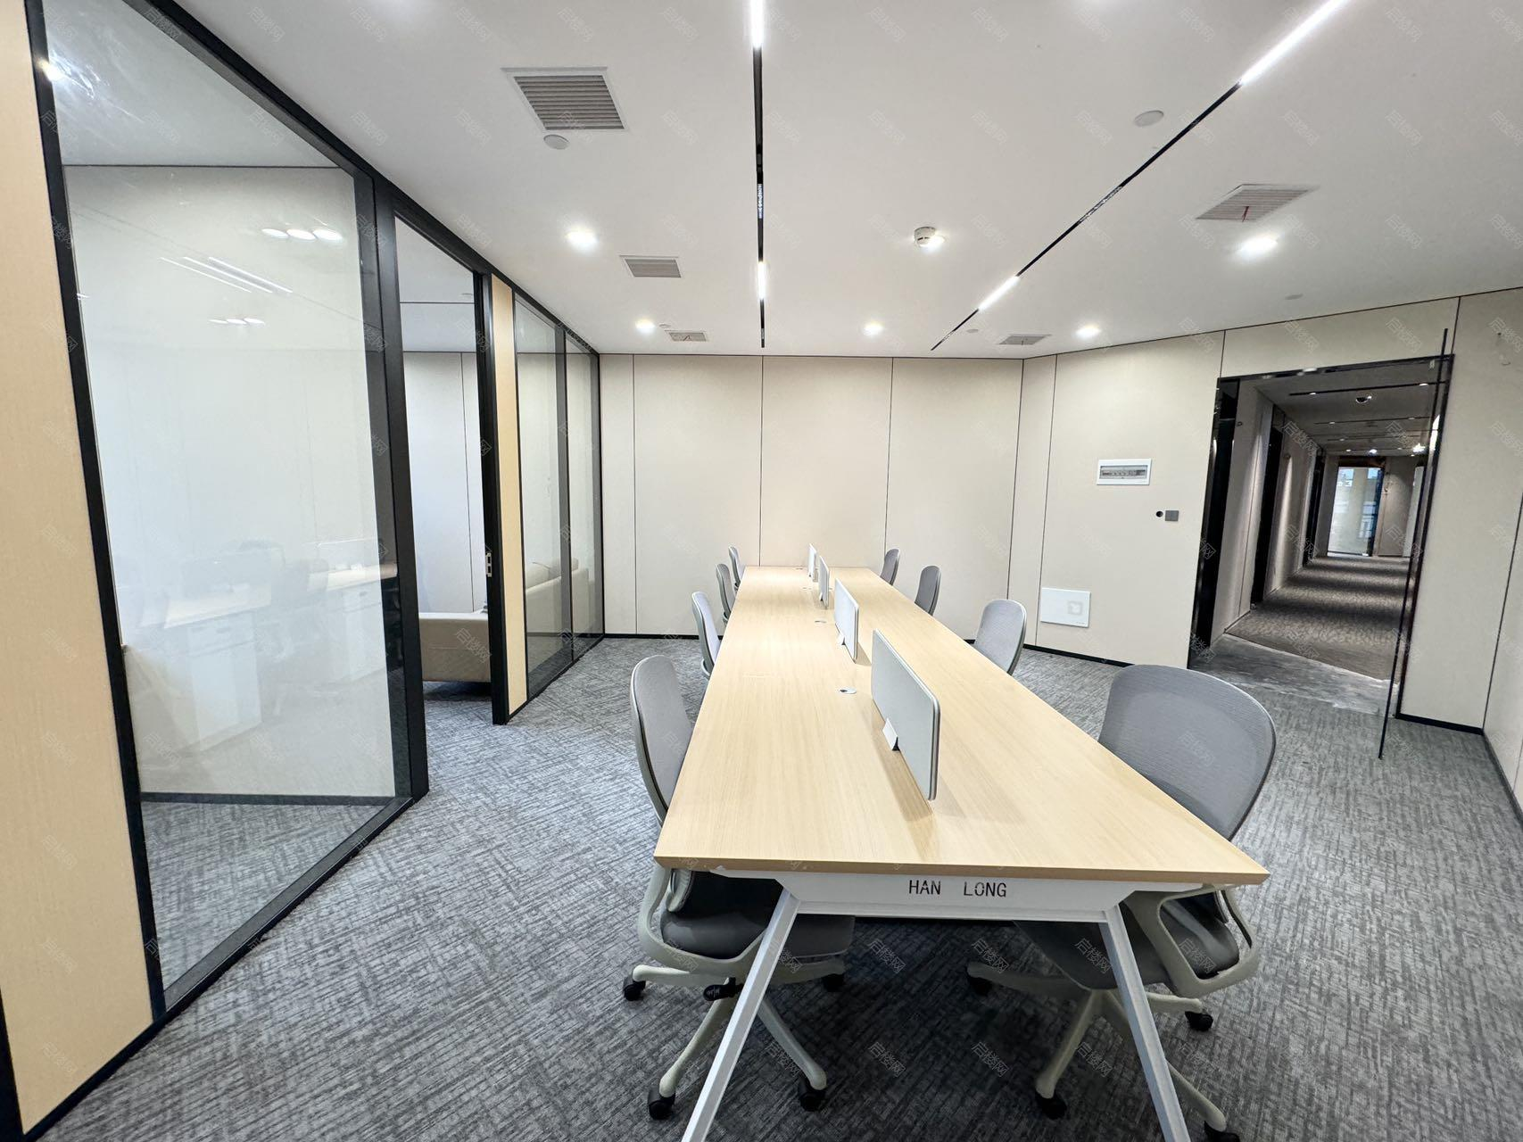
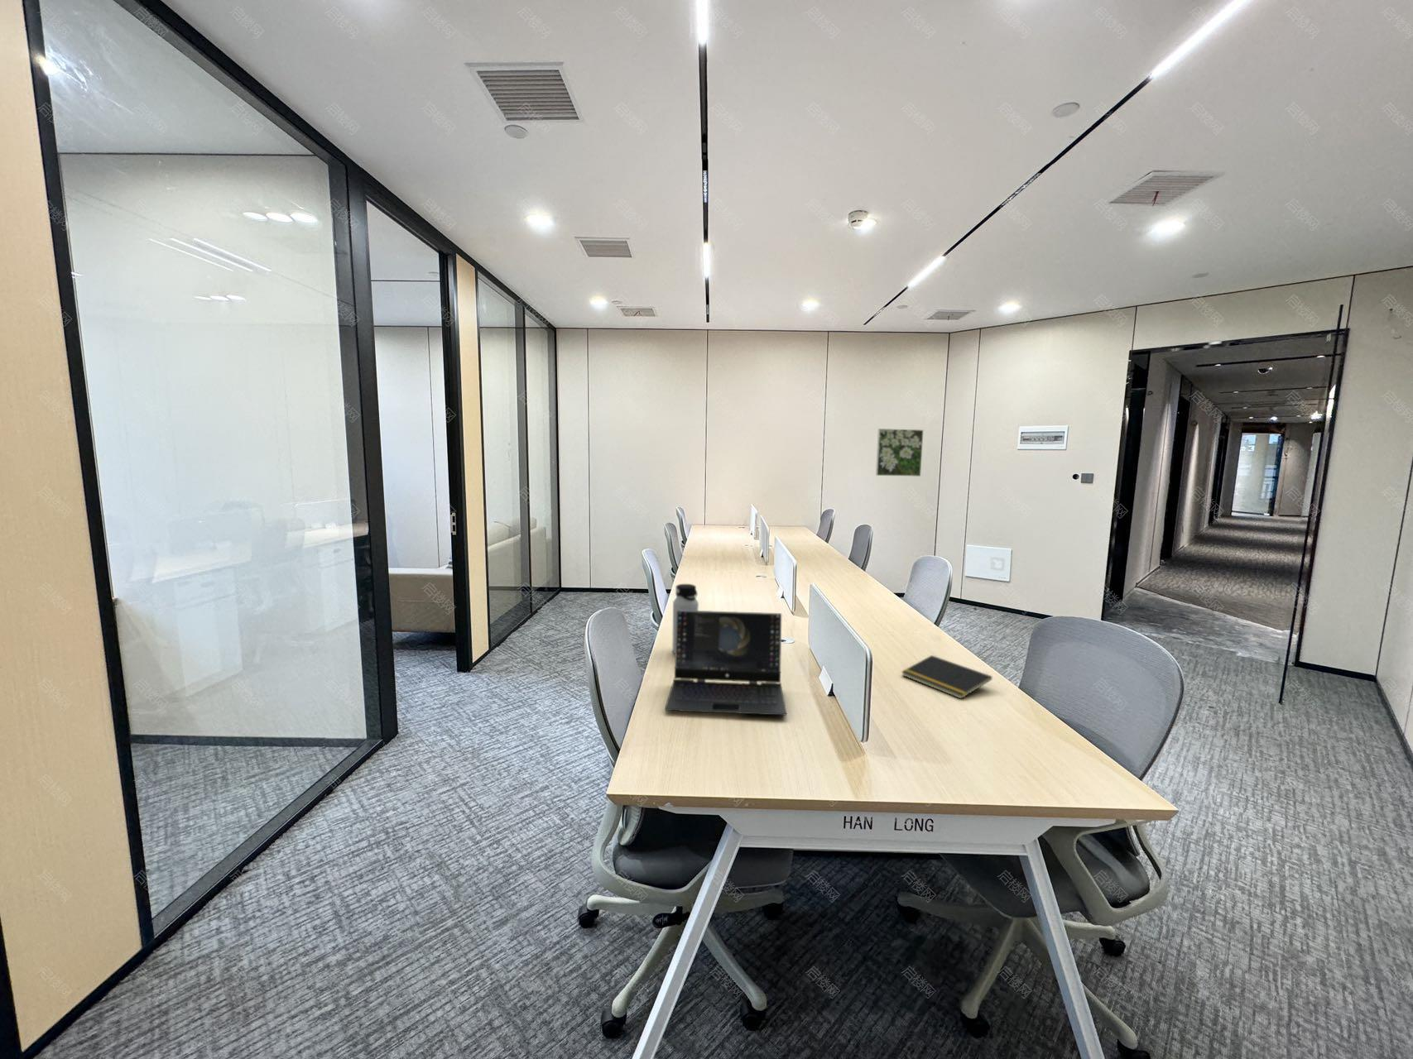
+ water bottle [671,583,700,654]
+ notepad [900,654,992,700]
+ laptop [664,610,788,716]
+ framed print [875,428,923,477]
